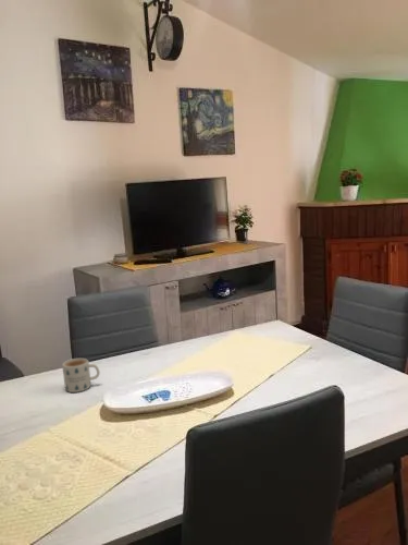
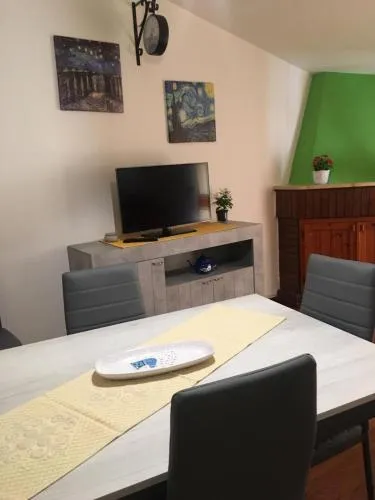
- mug [61,358,101,393]
